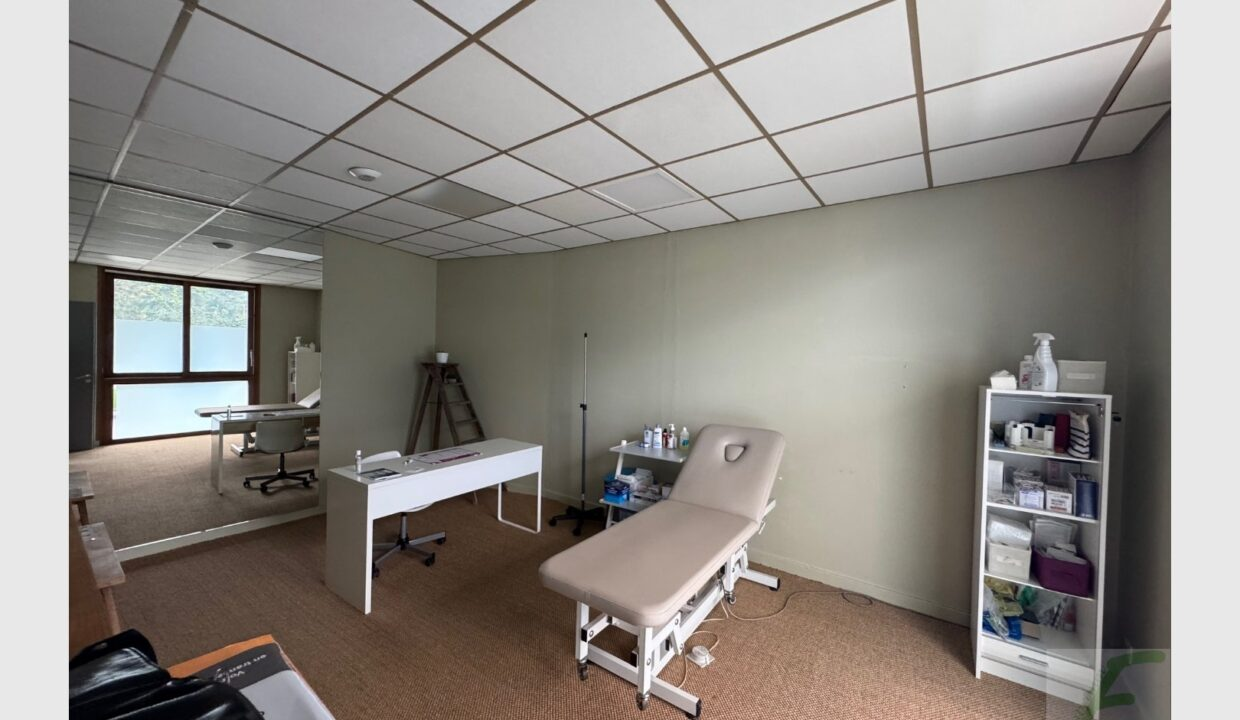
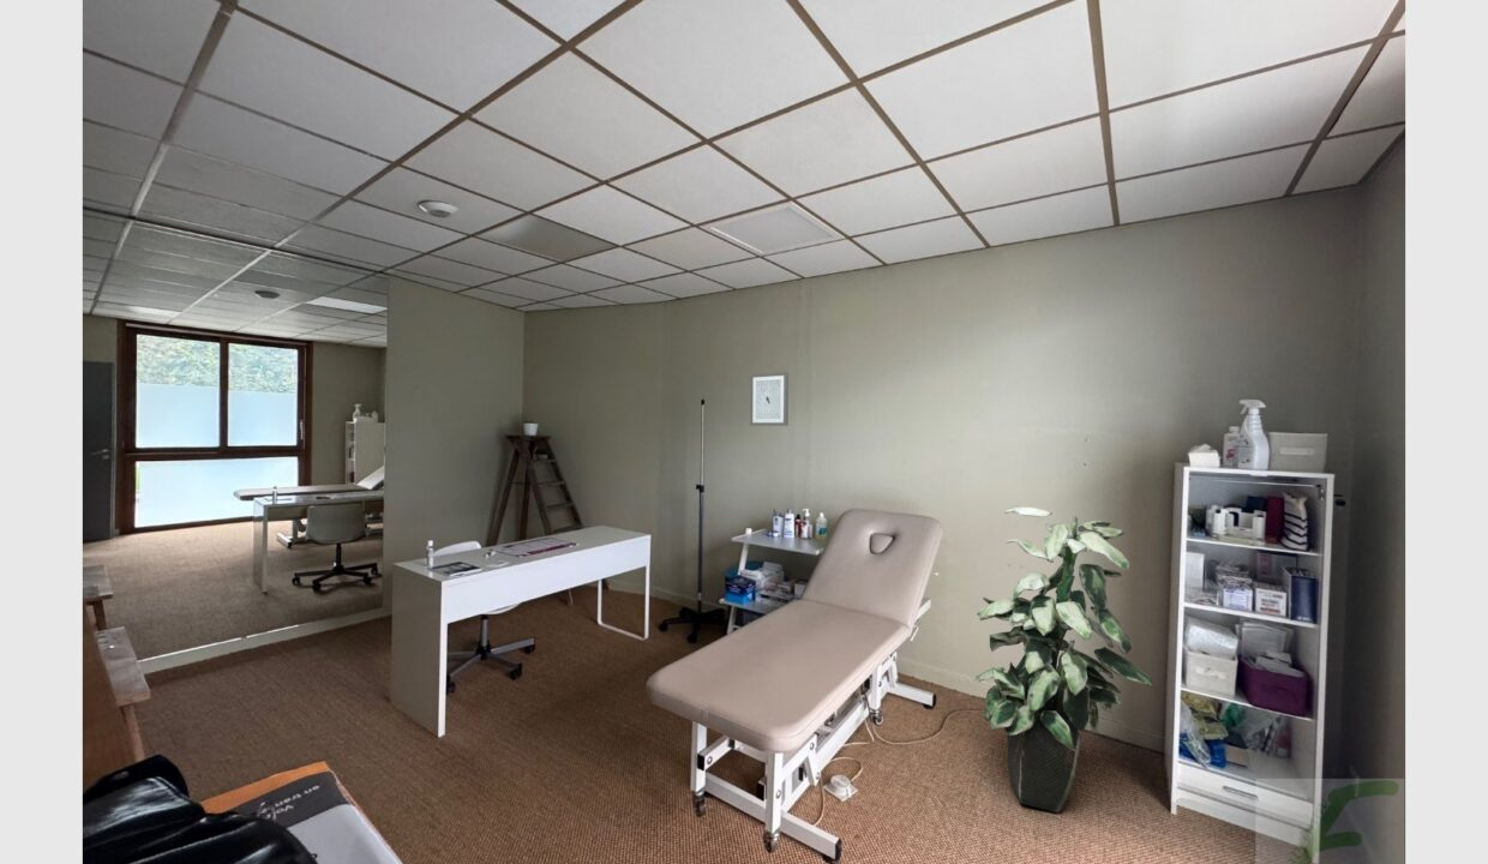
+ wall art [749,371,790,427]
+ indoor plant [973,505,1156,814]
